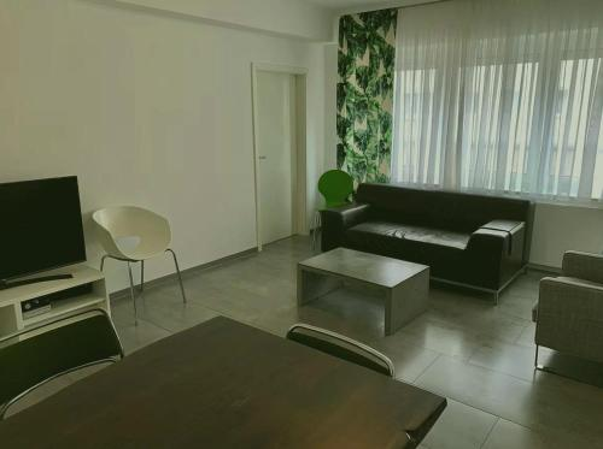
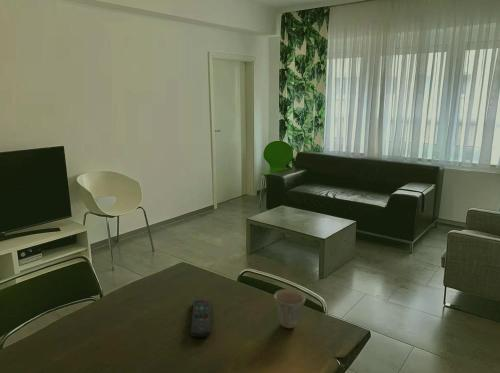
+ remote control [189,298,212,338]
+ cup [273,288,307,329]
